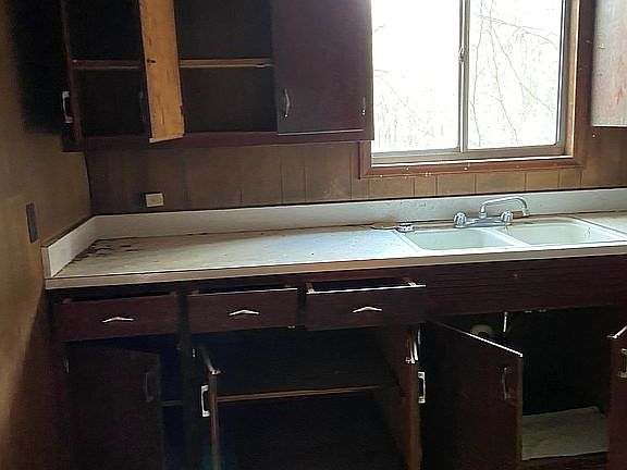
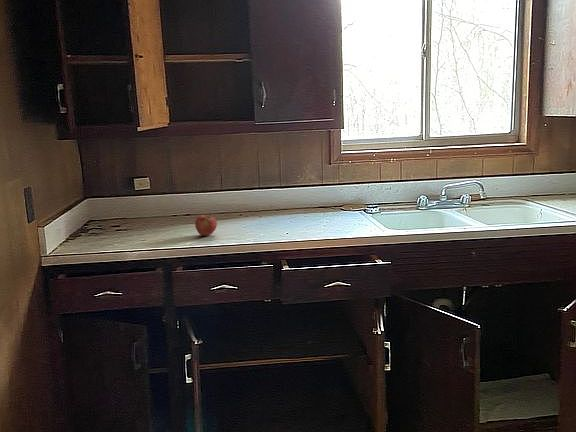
+ apple [194,212,218,237]
